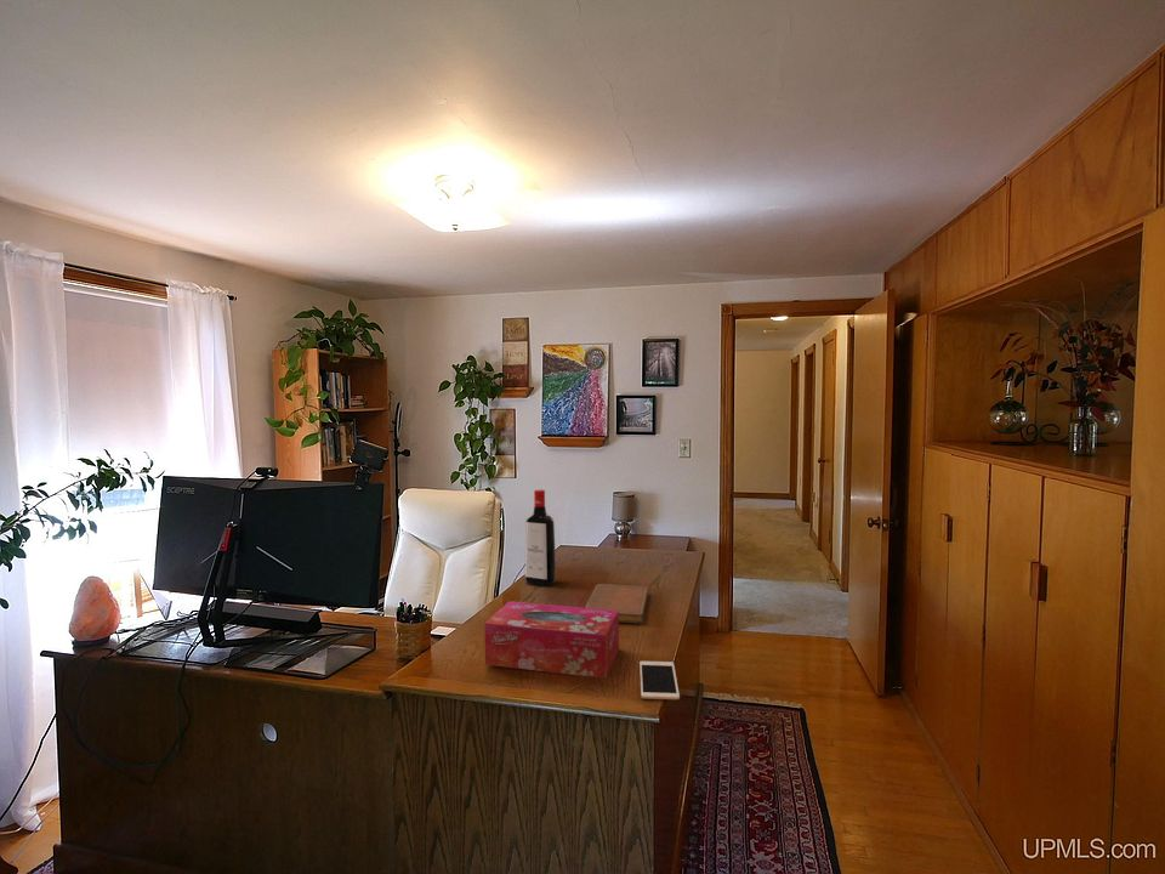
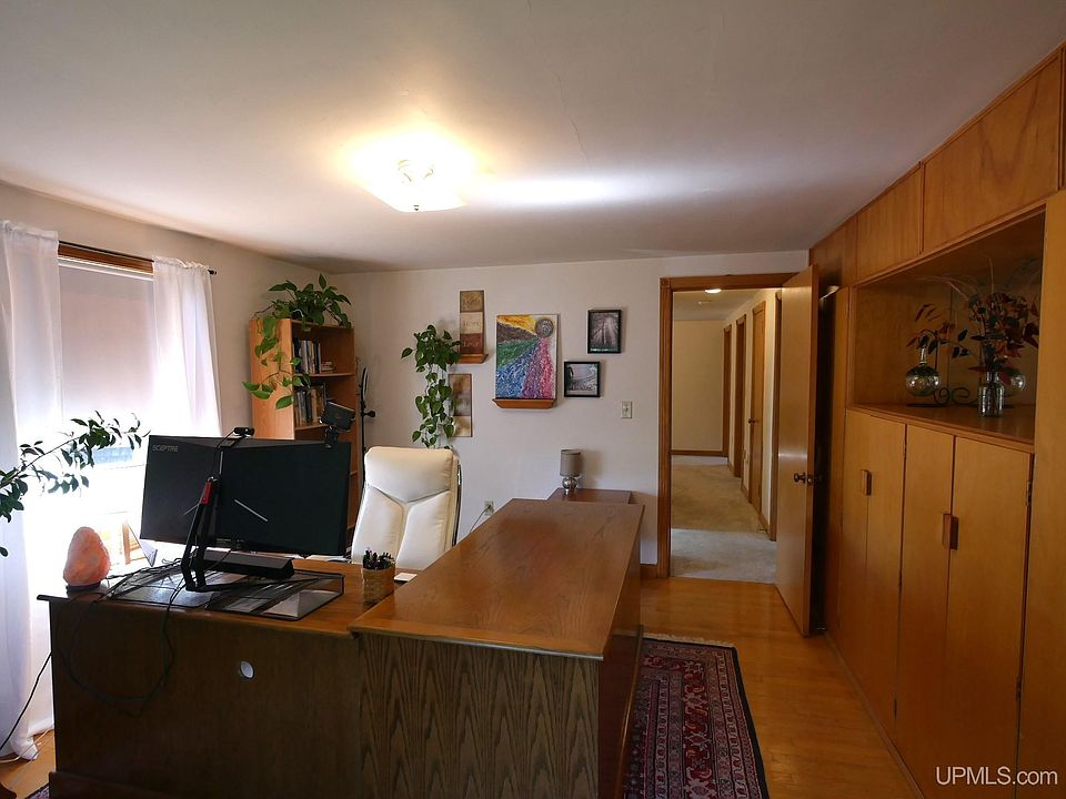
- liquor bottle [524,488,557,586]
- notebook [584,583,649,625]
- cell phone [638,660,681,700]
- tissue box [483,601,620,680]
